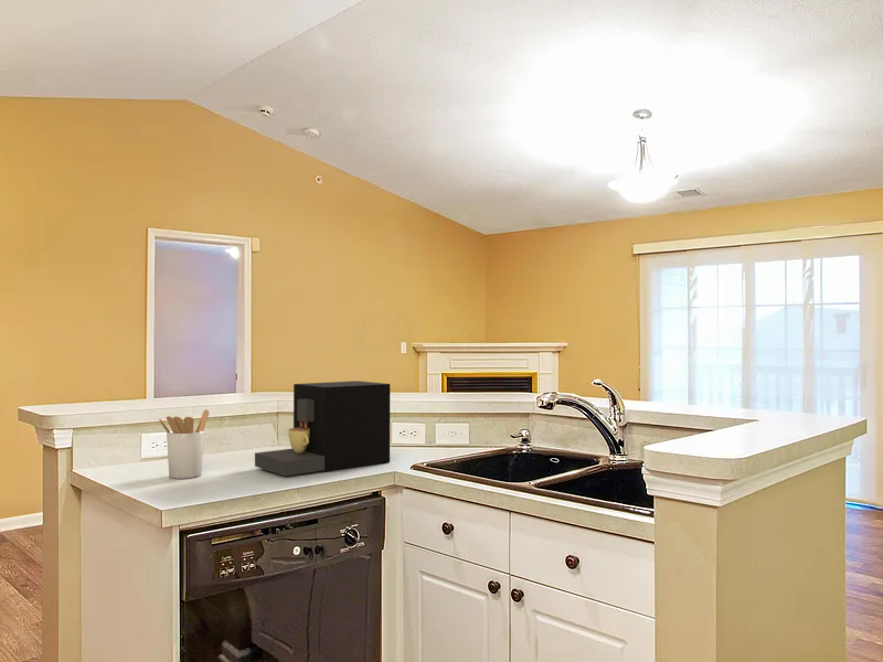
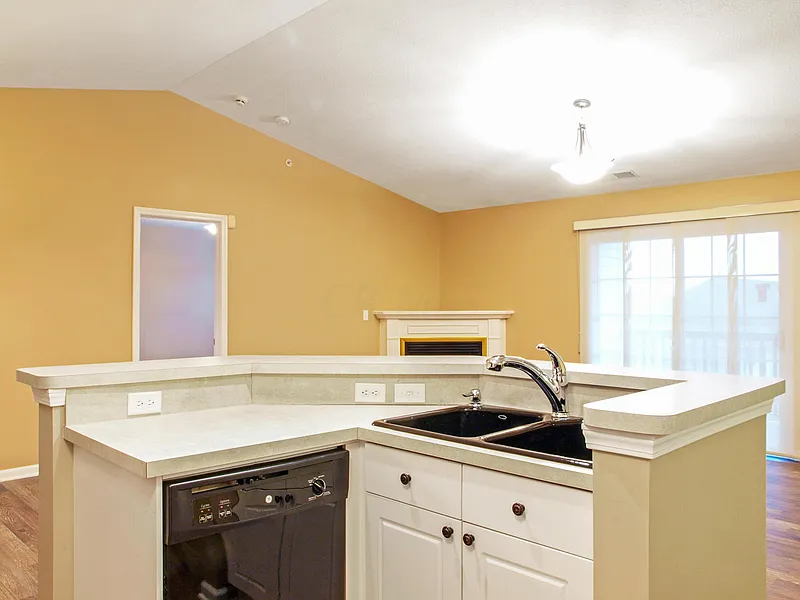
- coffee maker [254,380,391,477]
- utensil holder [158,408,210,480]
